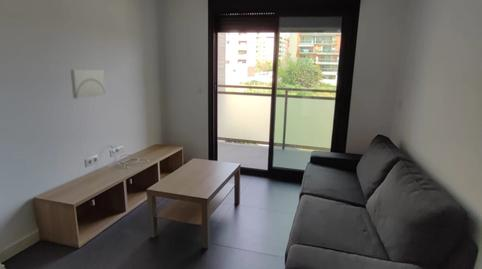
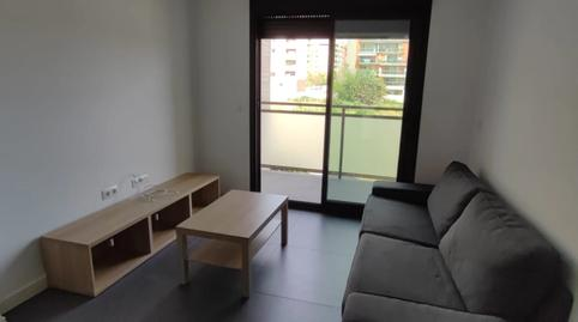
- wall art [70,69,106,99]
